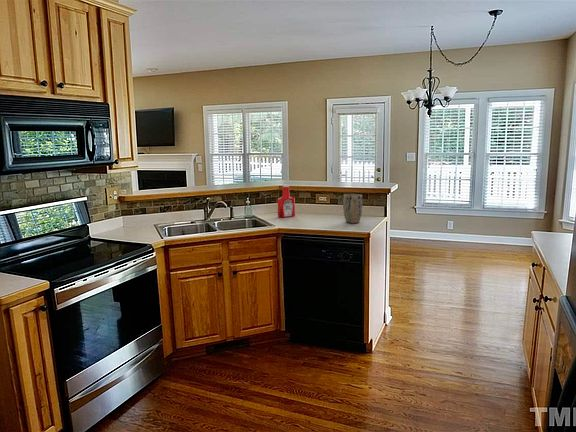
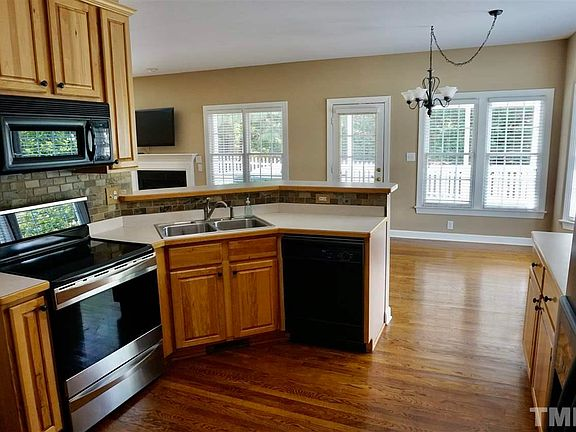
- plant pot [342,193,363,224]
- soap bottle [277,183,296,218]
